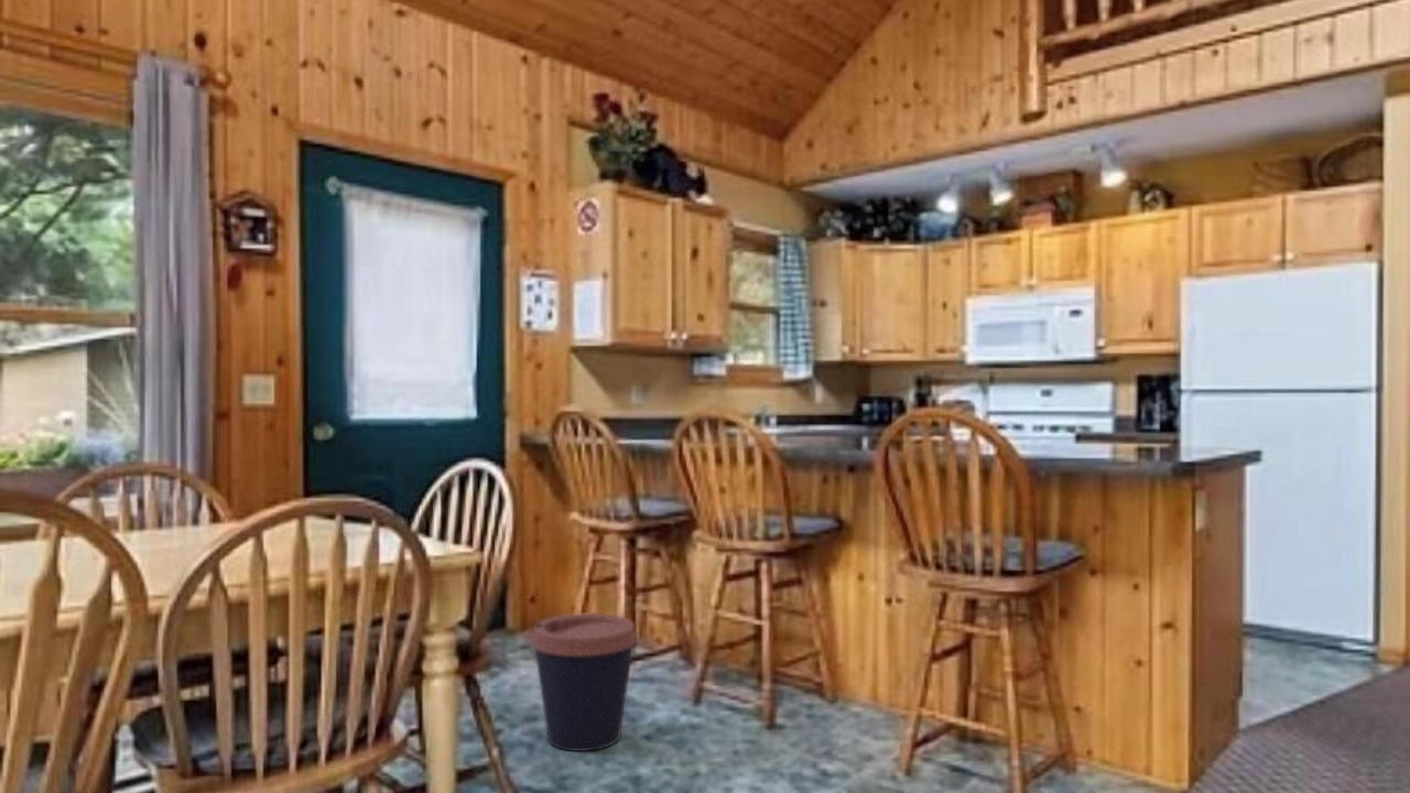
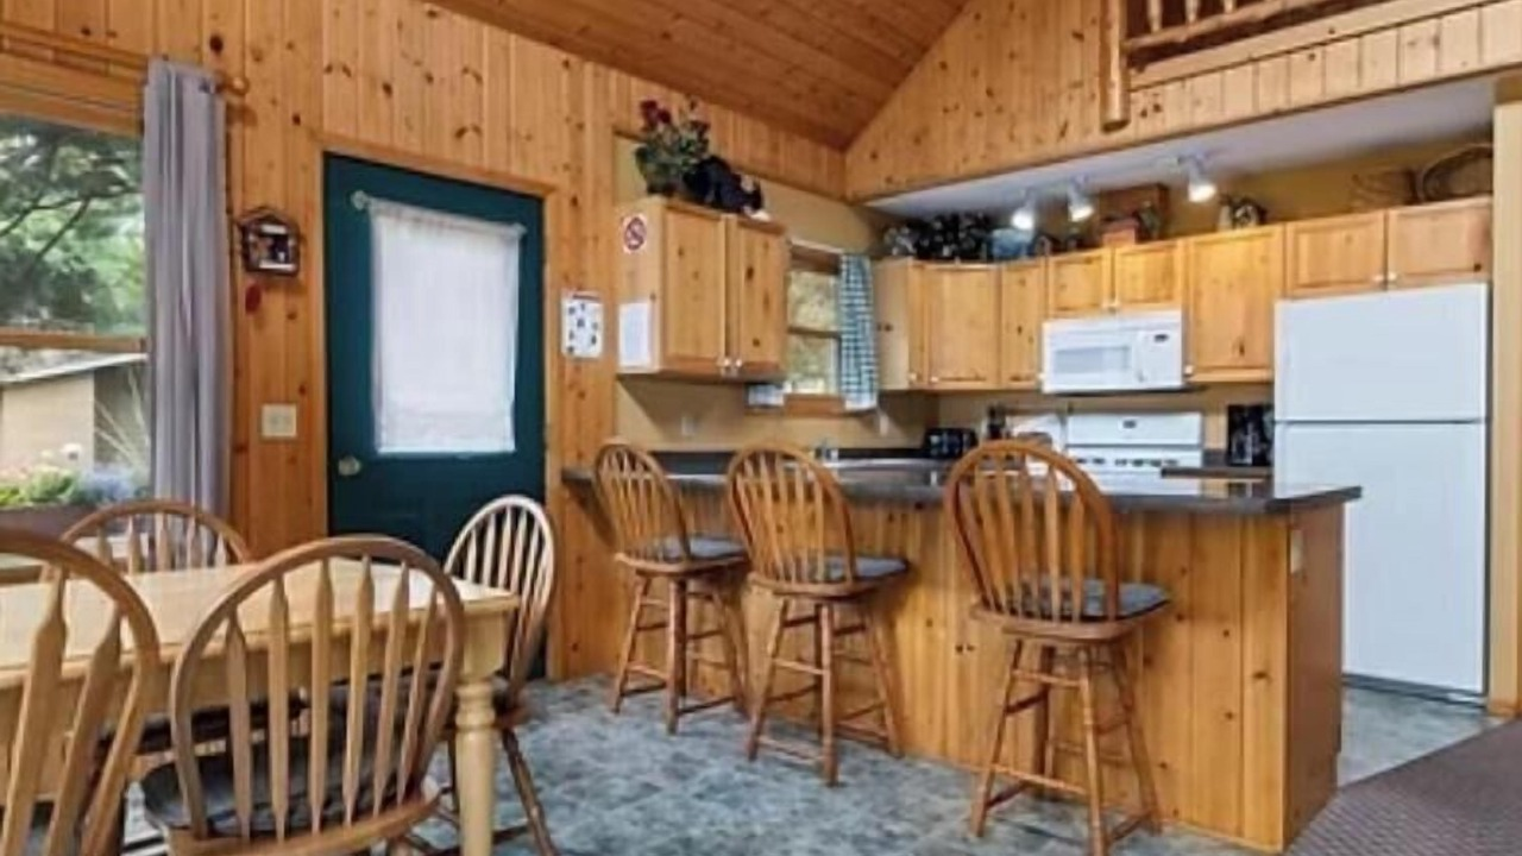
- coffee cup [530,612,639,752]
